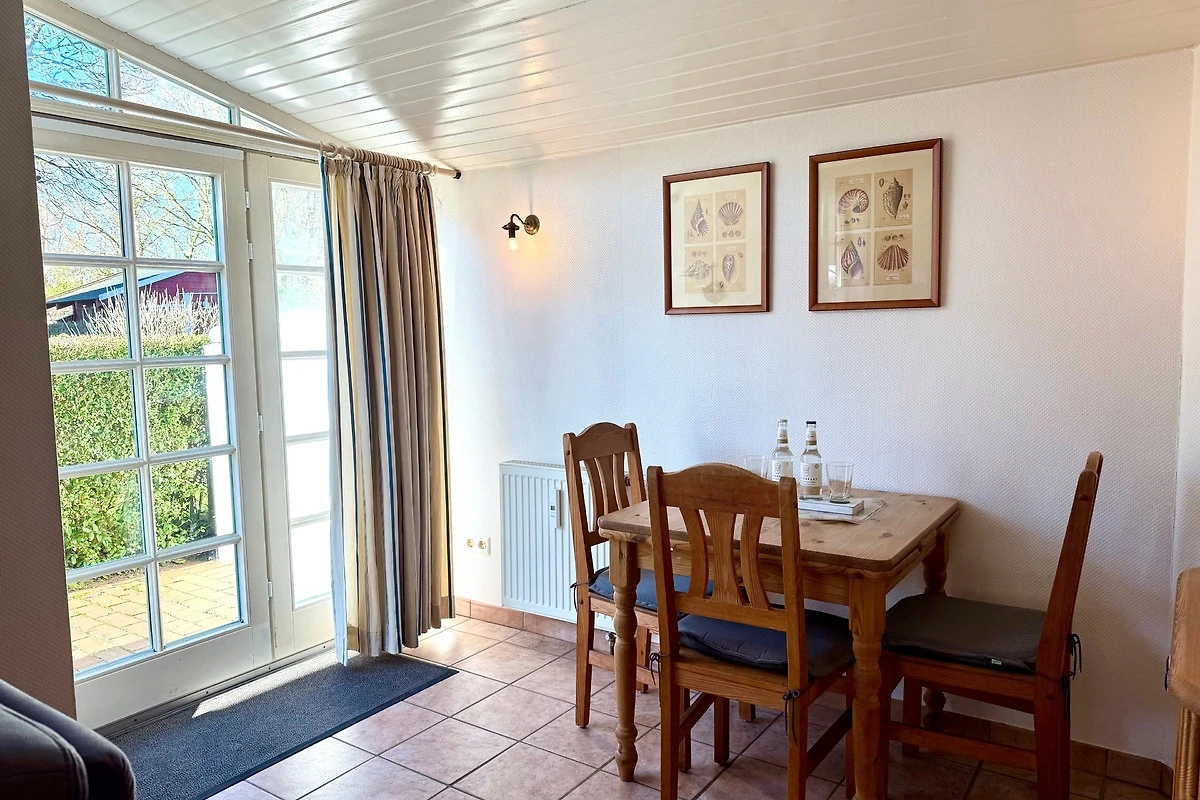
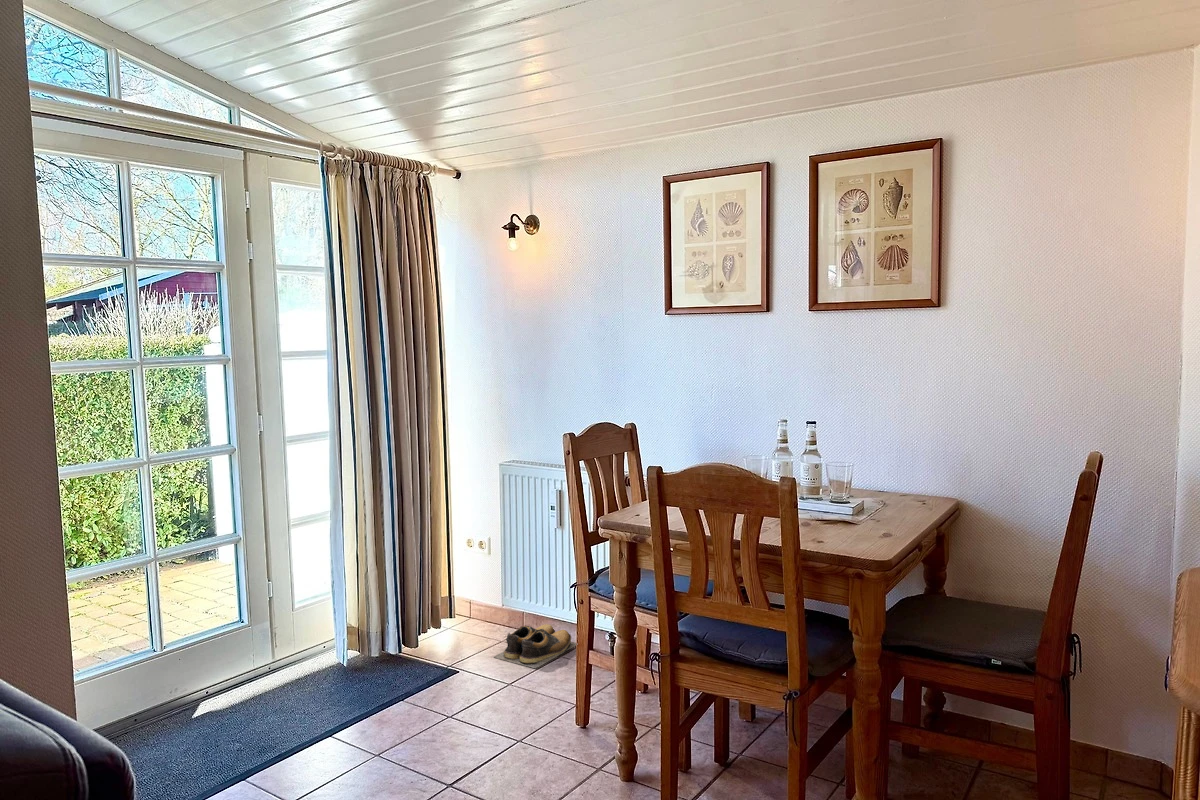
+ shoes [493,623,577,669]
